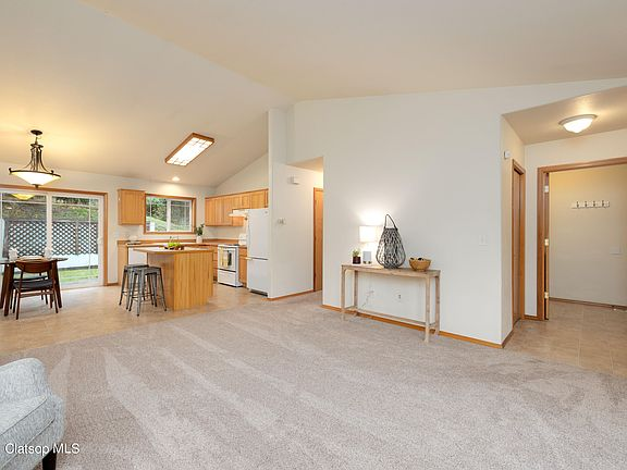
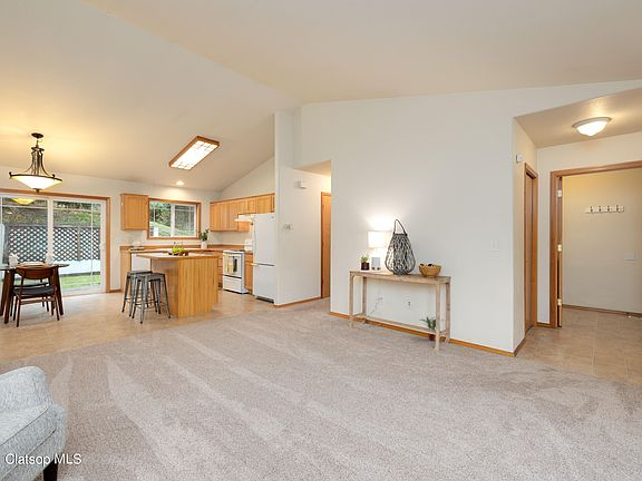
+ potted plant [419,316,445,342]
